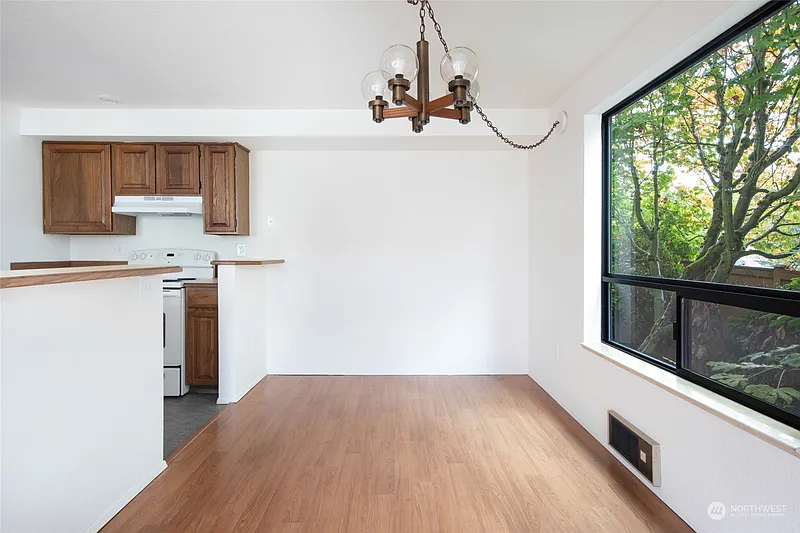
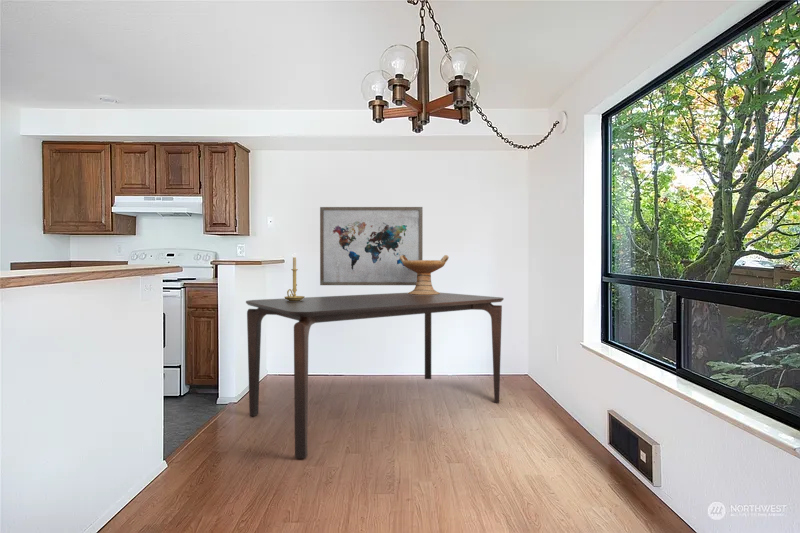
+ dining table [245,292,505,459]
+ candle holder [284,252,305,301]
+ wall art [319,206,424,286]
+ decorative bowl [400,254,450,295]
